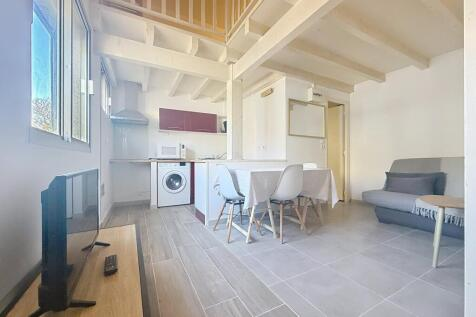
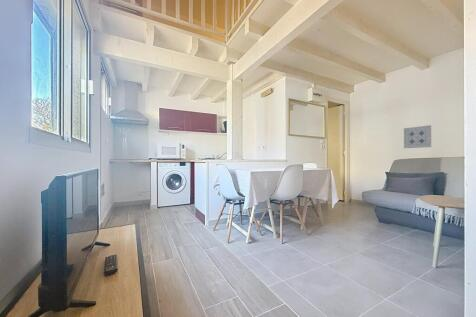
+ wall art [403,124,432,149]
